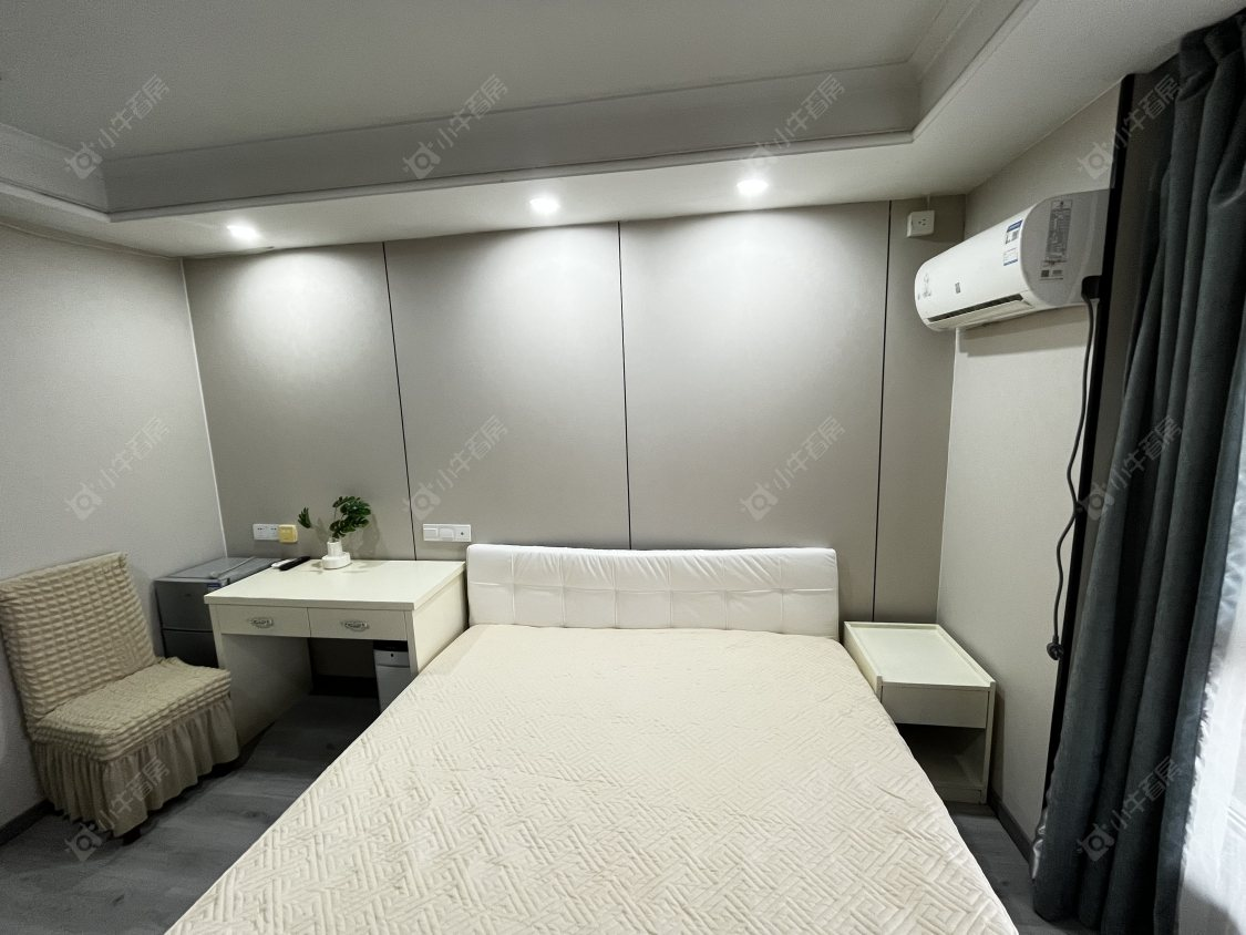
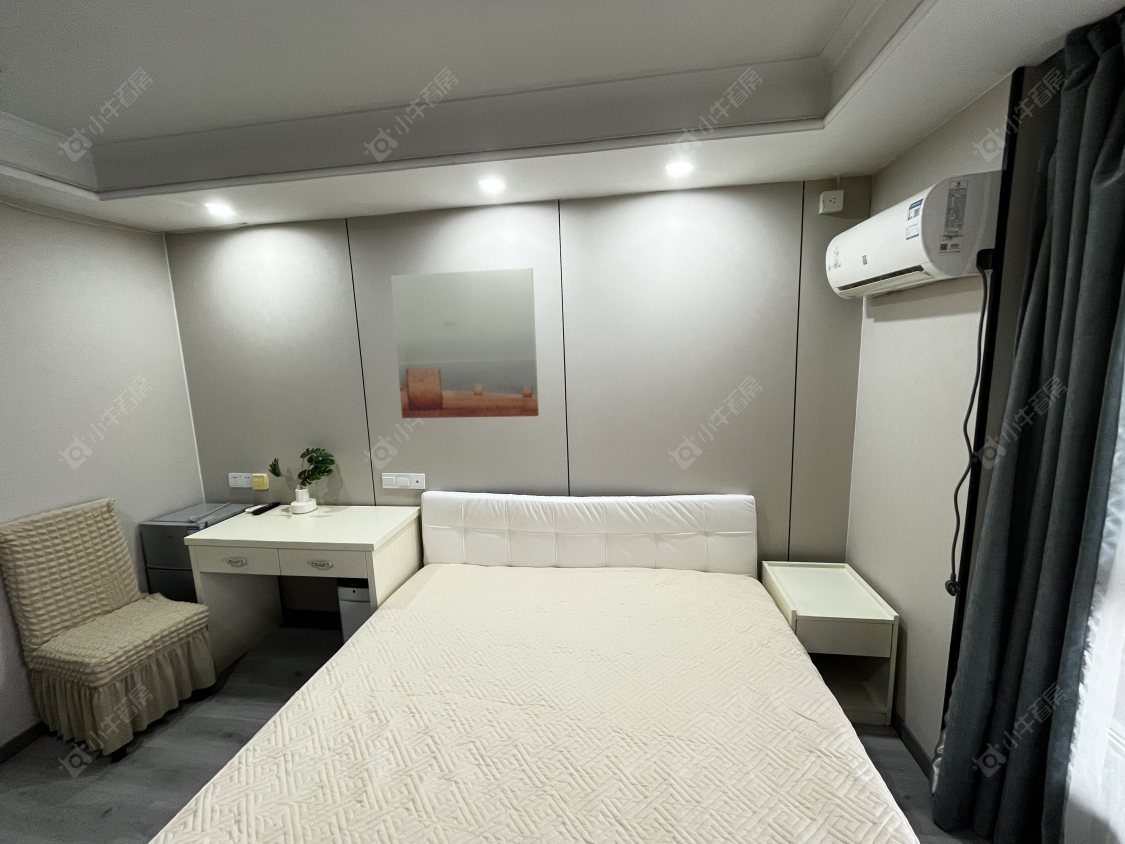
+ wall art [390,266,540,419]
